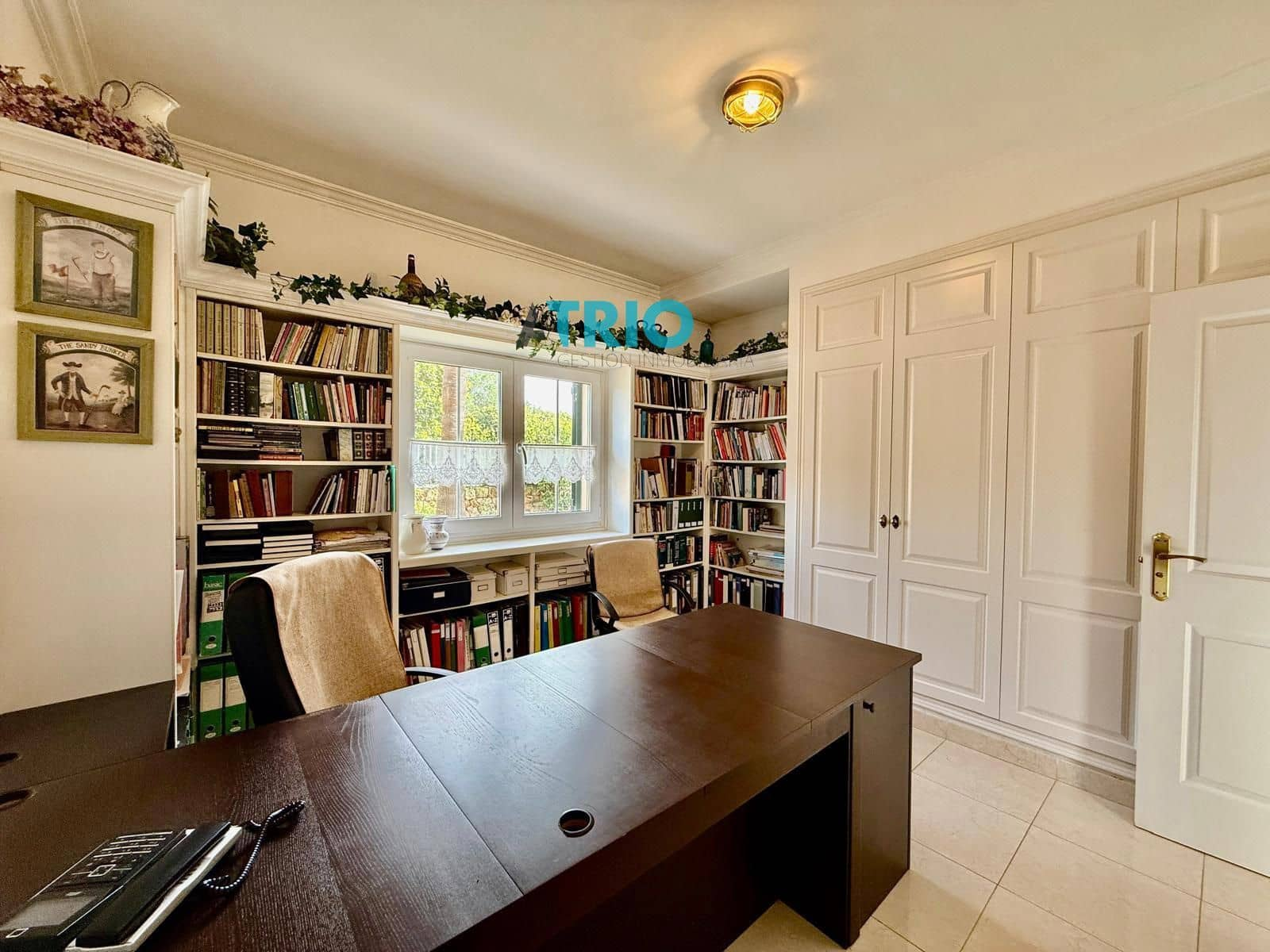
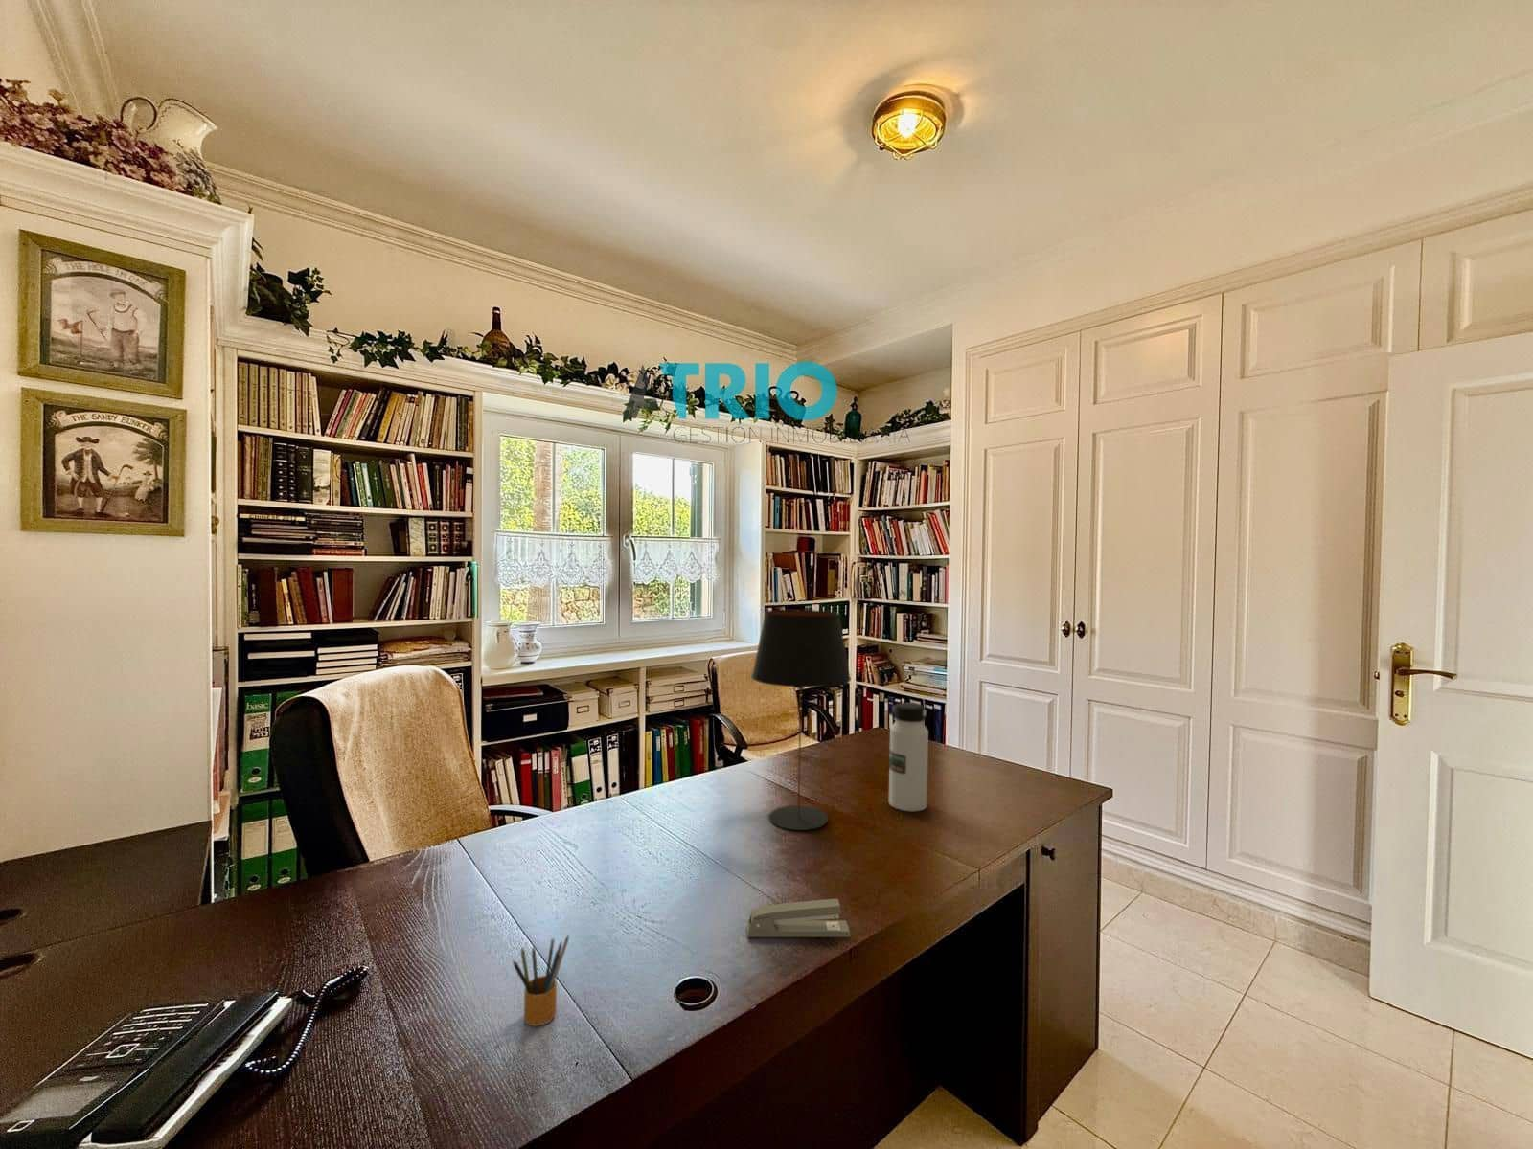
+ stapler [746,898,851,938]
+ table lamp [751,610,852,832]
+ water bottle [888,702,929,812]
+ pencil box [512,934,570,1027]
